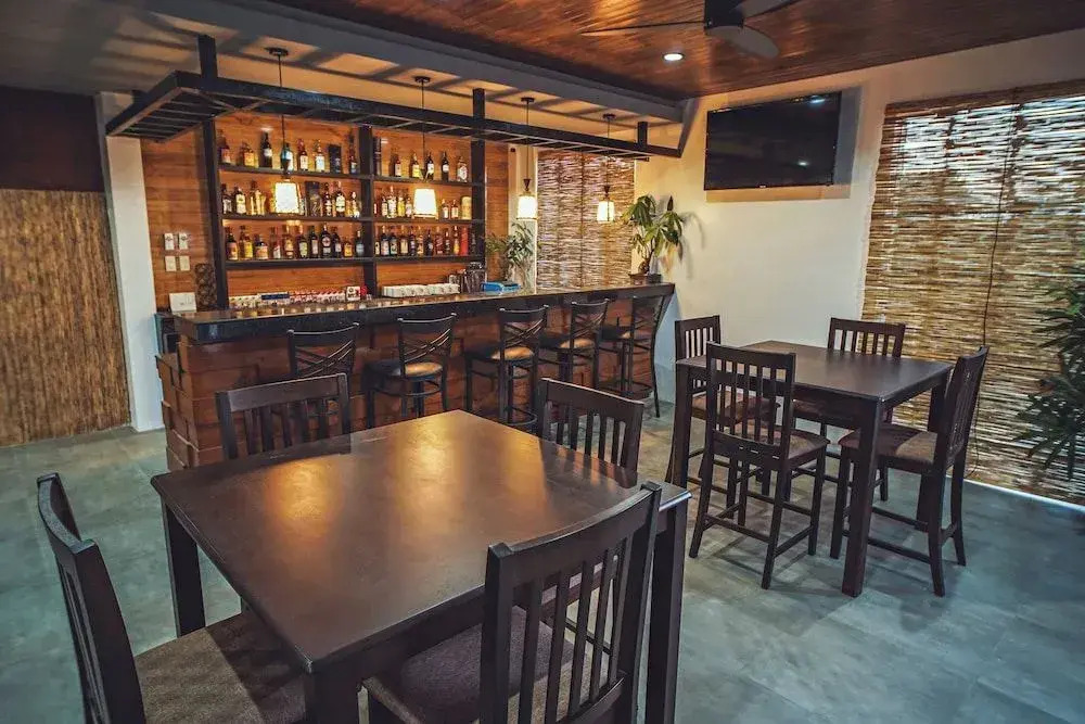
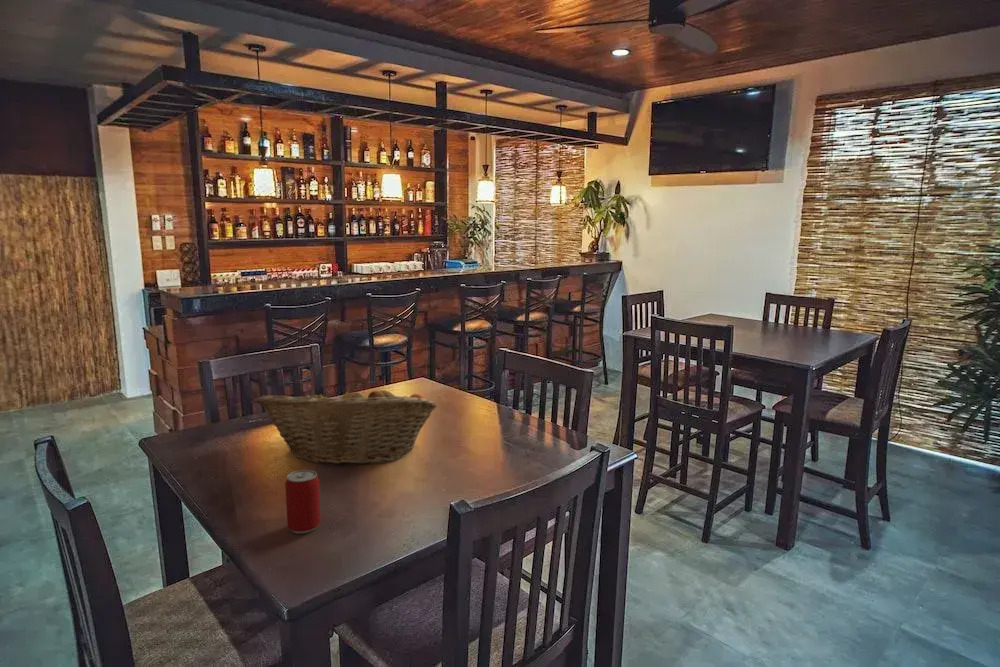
+ fruit basket [256,382,438,467]
+ beer can [284,469,322,535]
